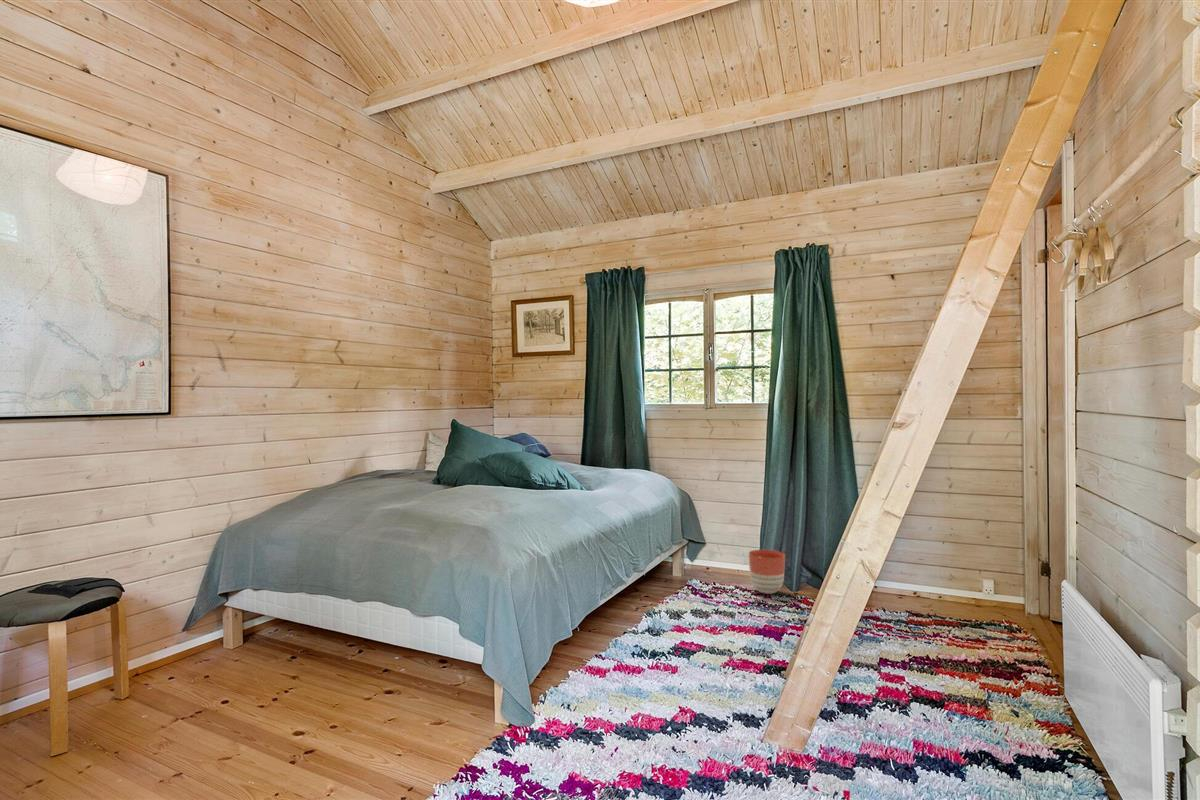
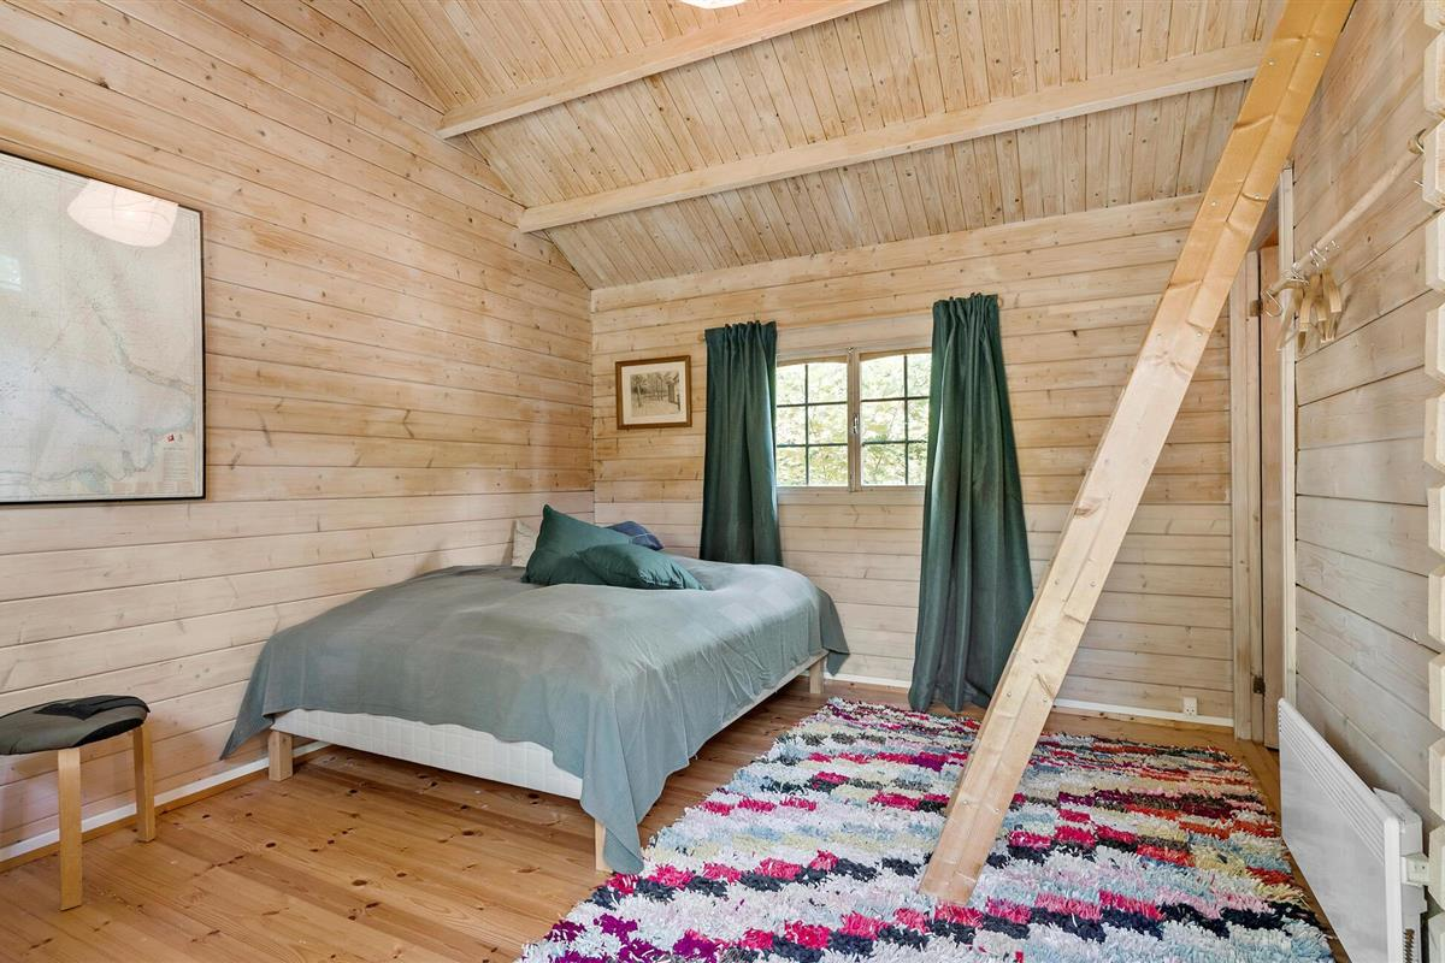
- planter [748,549,786,595]
